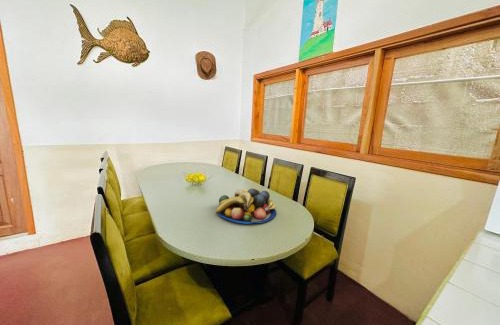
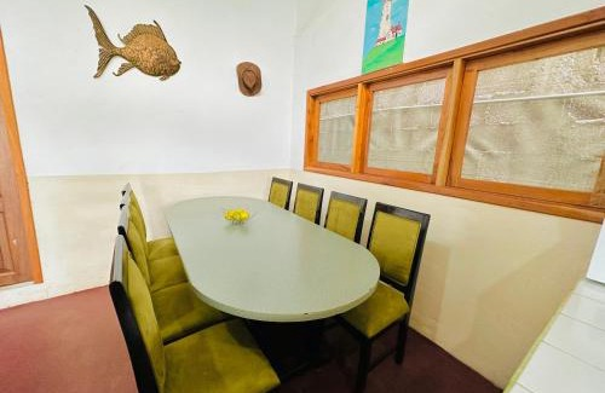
- fruit bowl [215,188,277,225]
